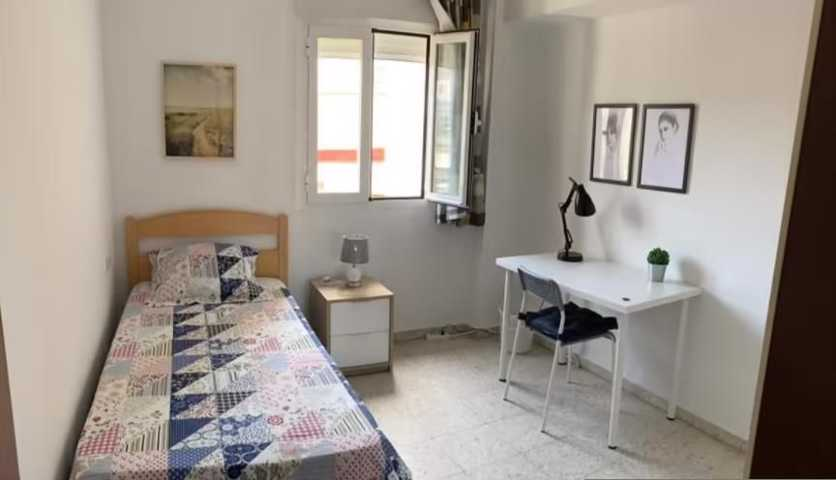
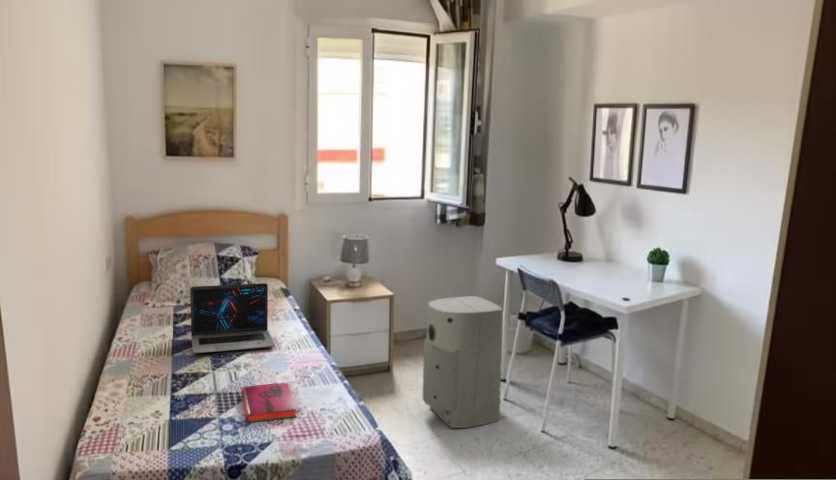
+ laptop [189,282,276,354]
+ air purifier [422,295,504,429]
+ hardback book [241,382,298,424]
